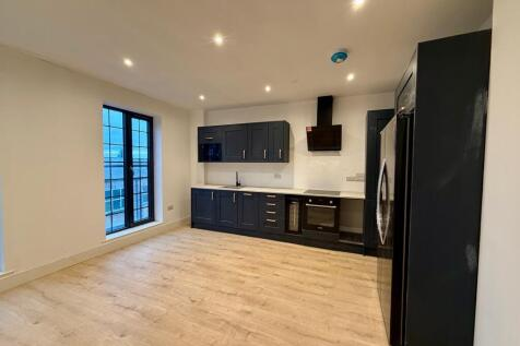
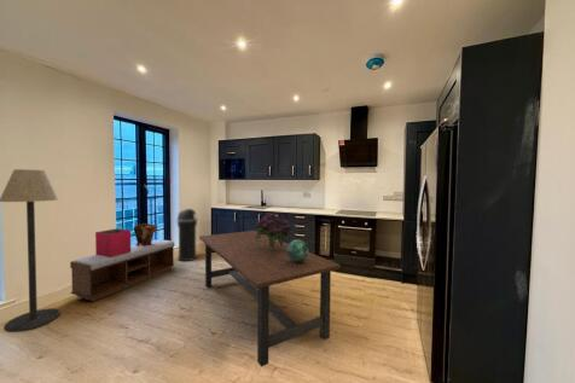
+ trash can [176,208,198,262]
+ bouquet [254,211,294,249]
+ decorative sphere [286,238,309,262]
+ bench [69,238,175,302]
+ dining table [198,230,342,367]
+ floor lamp [0,168,60,333]
+ decorative urn [133,222,158,246]
+ storage bin [94,227,132,257]
